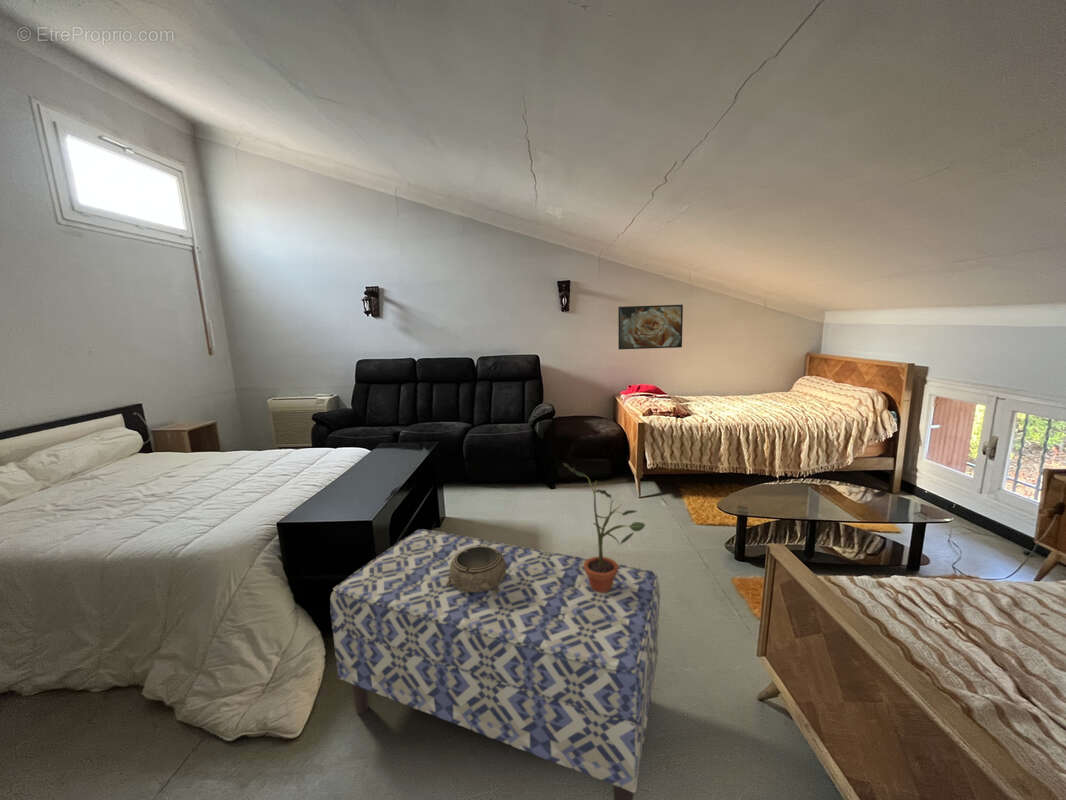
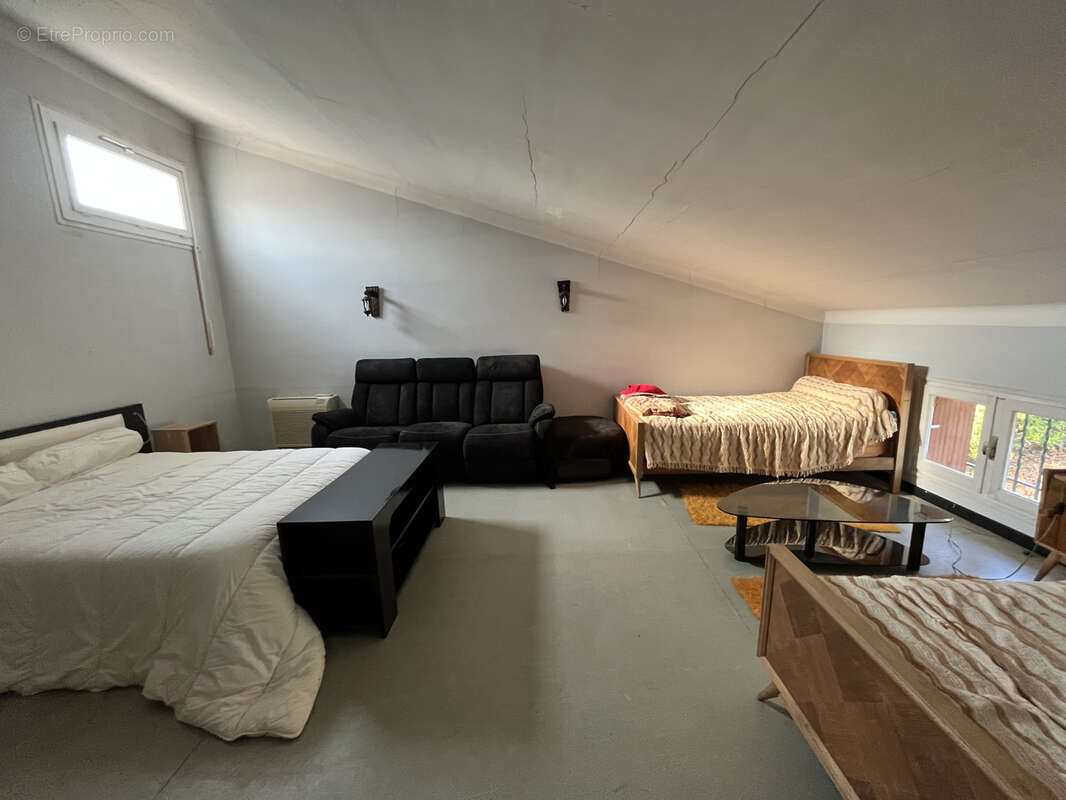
- potted plant [562,462,646,592]
- decorative bowl [446,546,506,593]
- bench [329,528,661,800]
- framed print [617,304,684,350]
